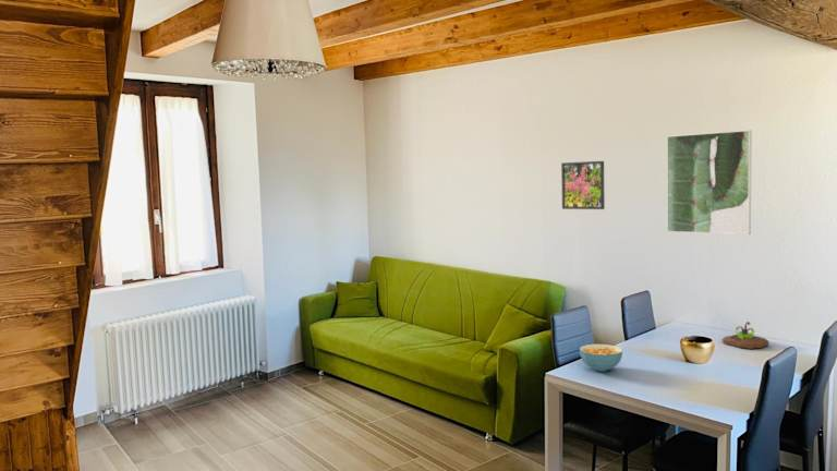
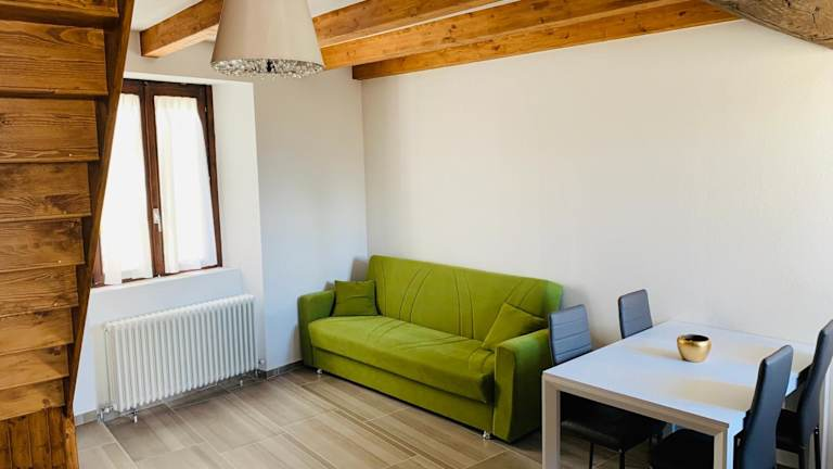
- succulent planter [721,321,769,350]
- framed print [560,160,606,210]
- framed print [666,129,753,235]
- cereal bowl [579,343,623,373]
